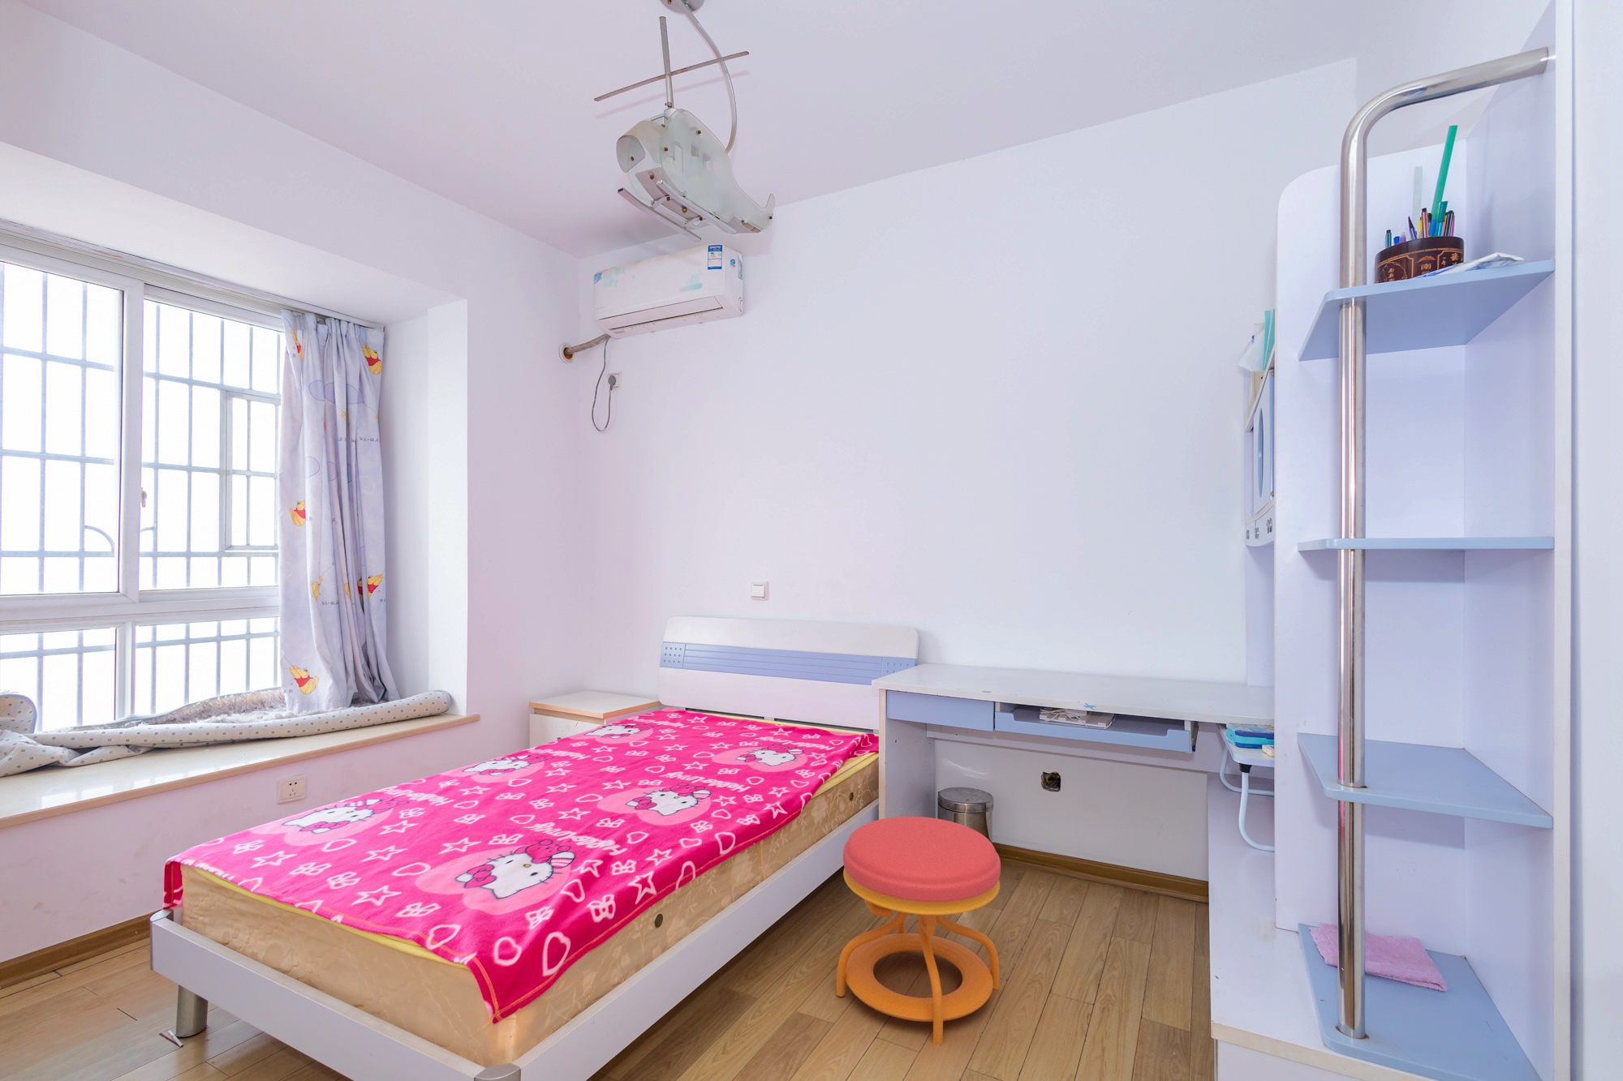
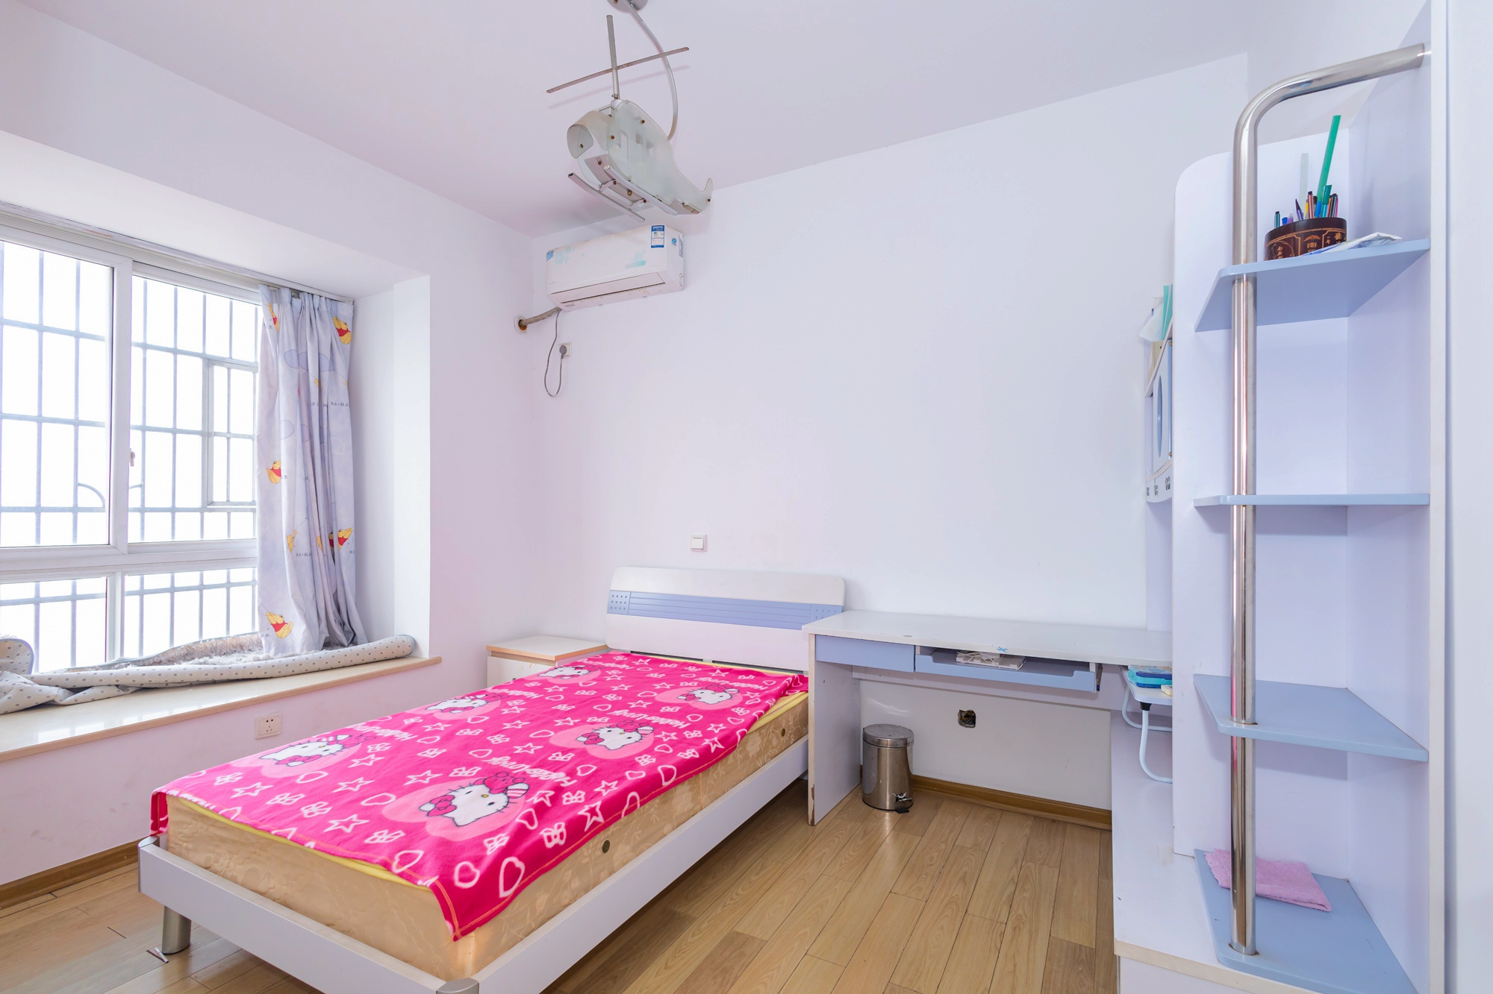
- stool [836,816,1002,1046]
